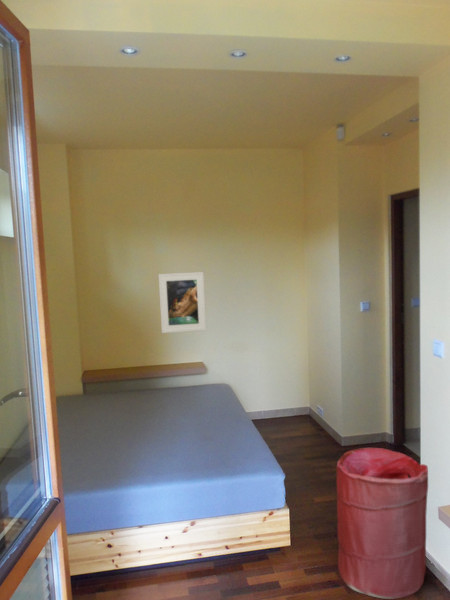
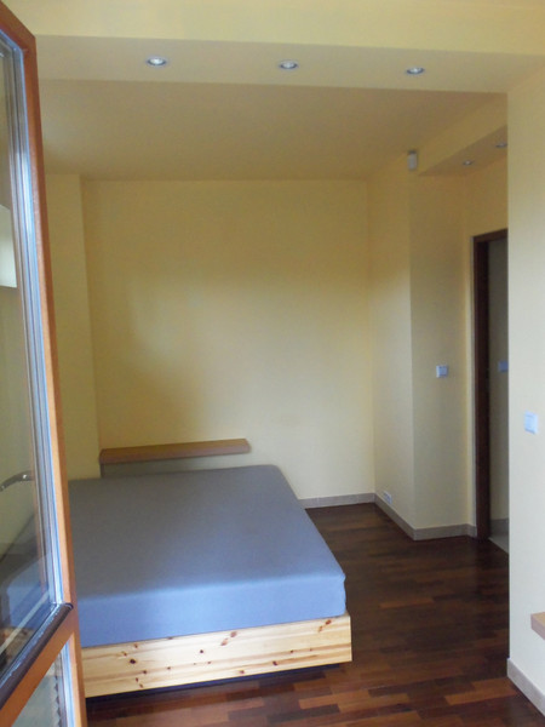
- laundry hamper [336,447,429,600]
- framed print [158,271,207,334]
